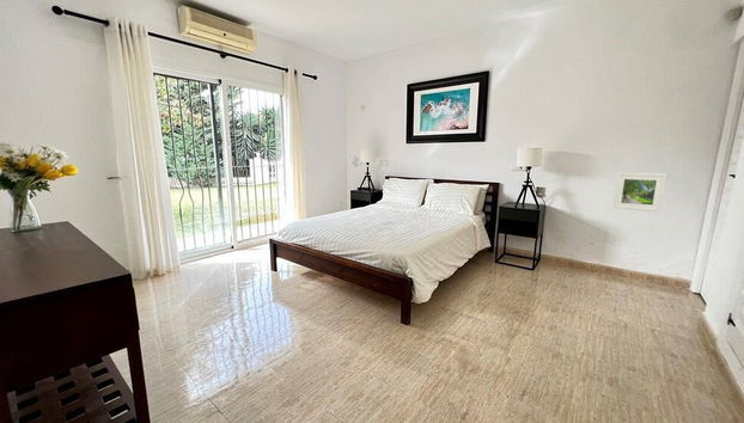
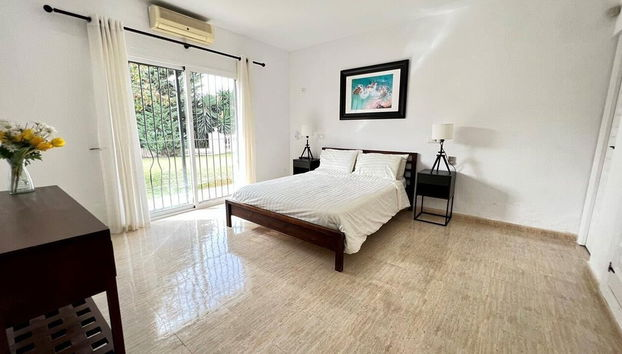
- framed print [611,172,667,213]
